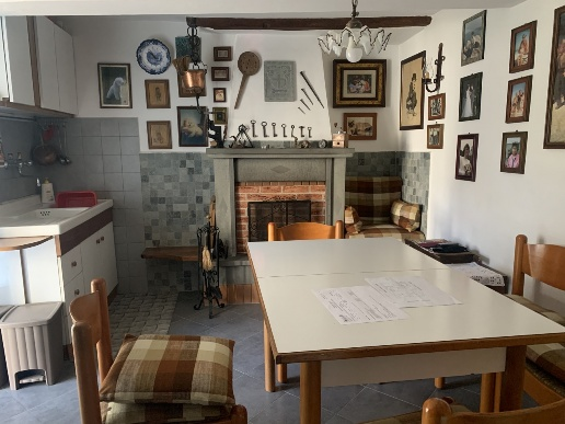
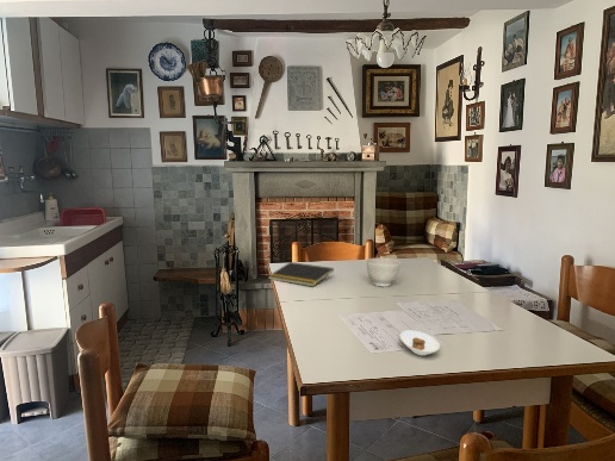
+ notepad [267,261,335,287]
+ bowl [366,257,402,288]
+ saucer [399,329,441,356]
